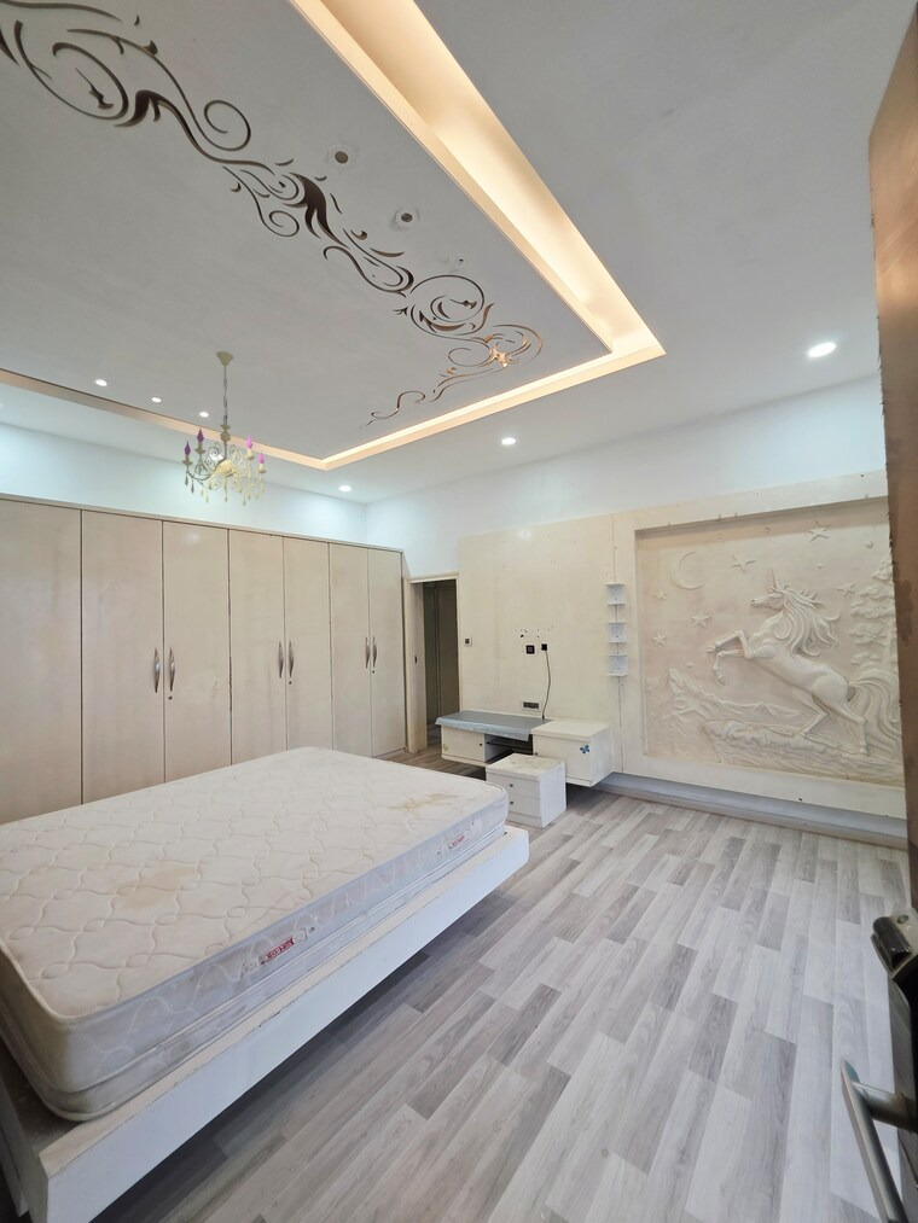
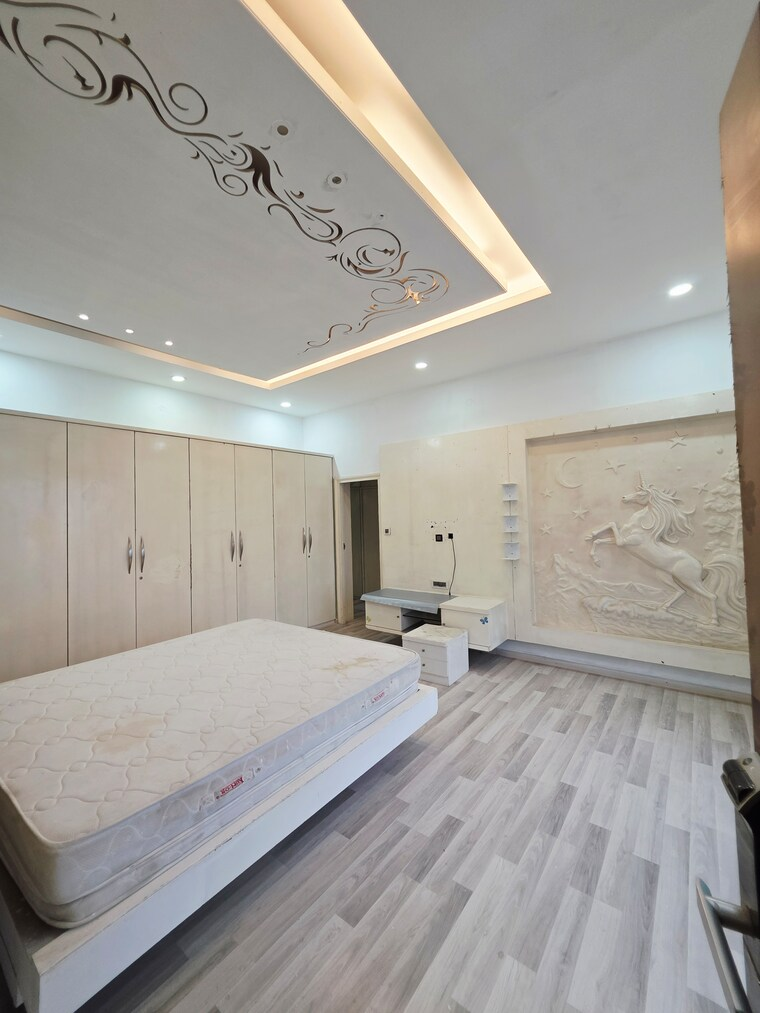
- chandelier [181,350,268,507]
